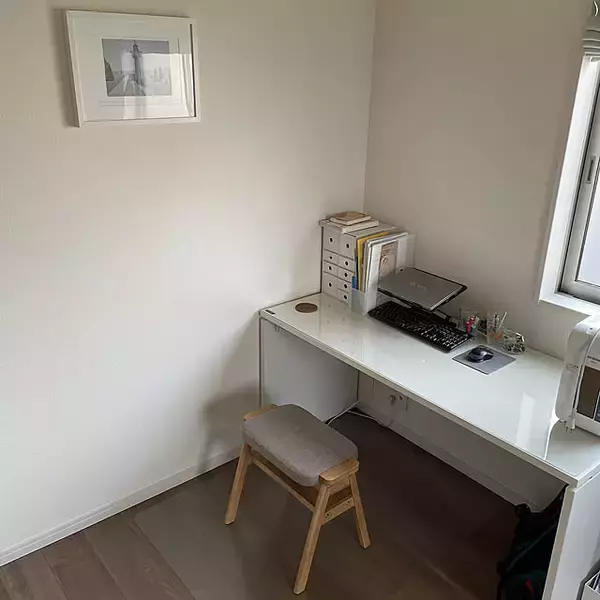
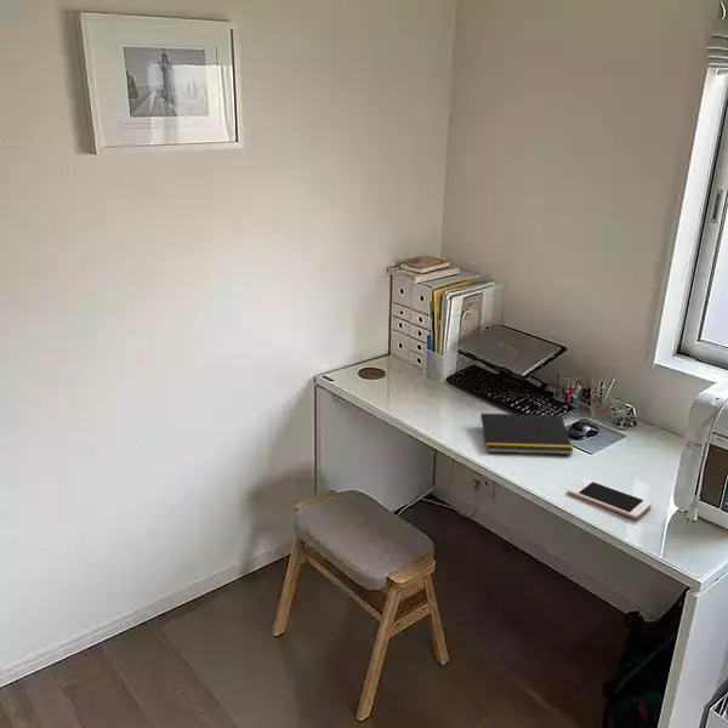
+ notepad [477,413,574,456]
+ cell phone [567,477,653,521]
